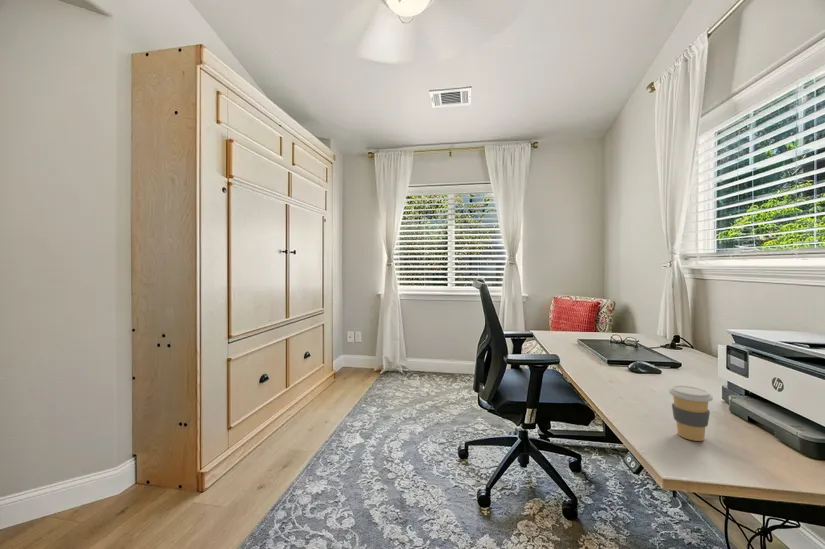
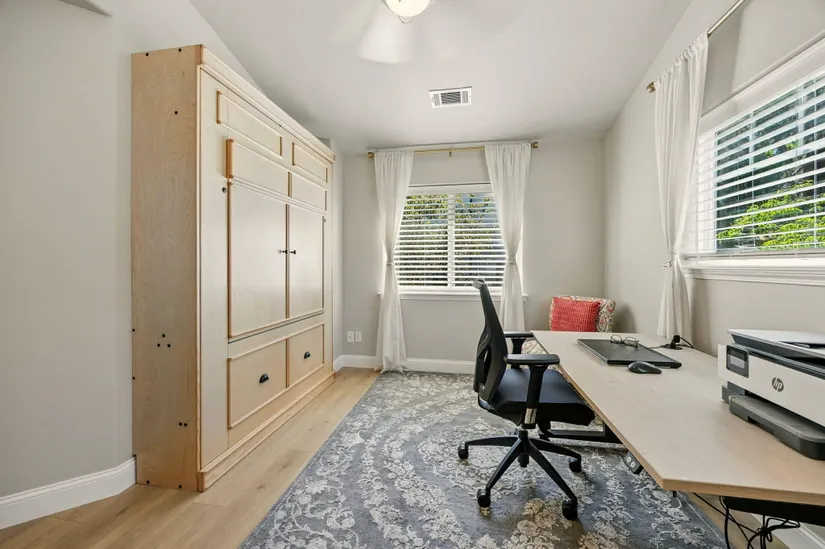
- coffee cup [668,385,714,442]
